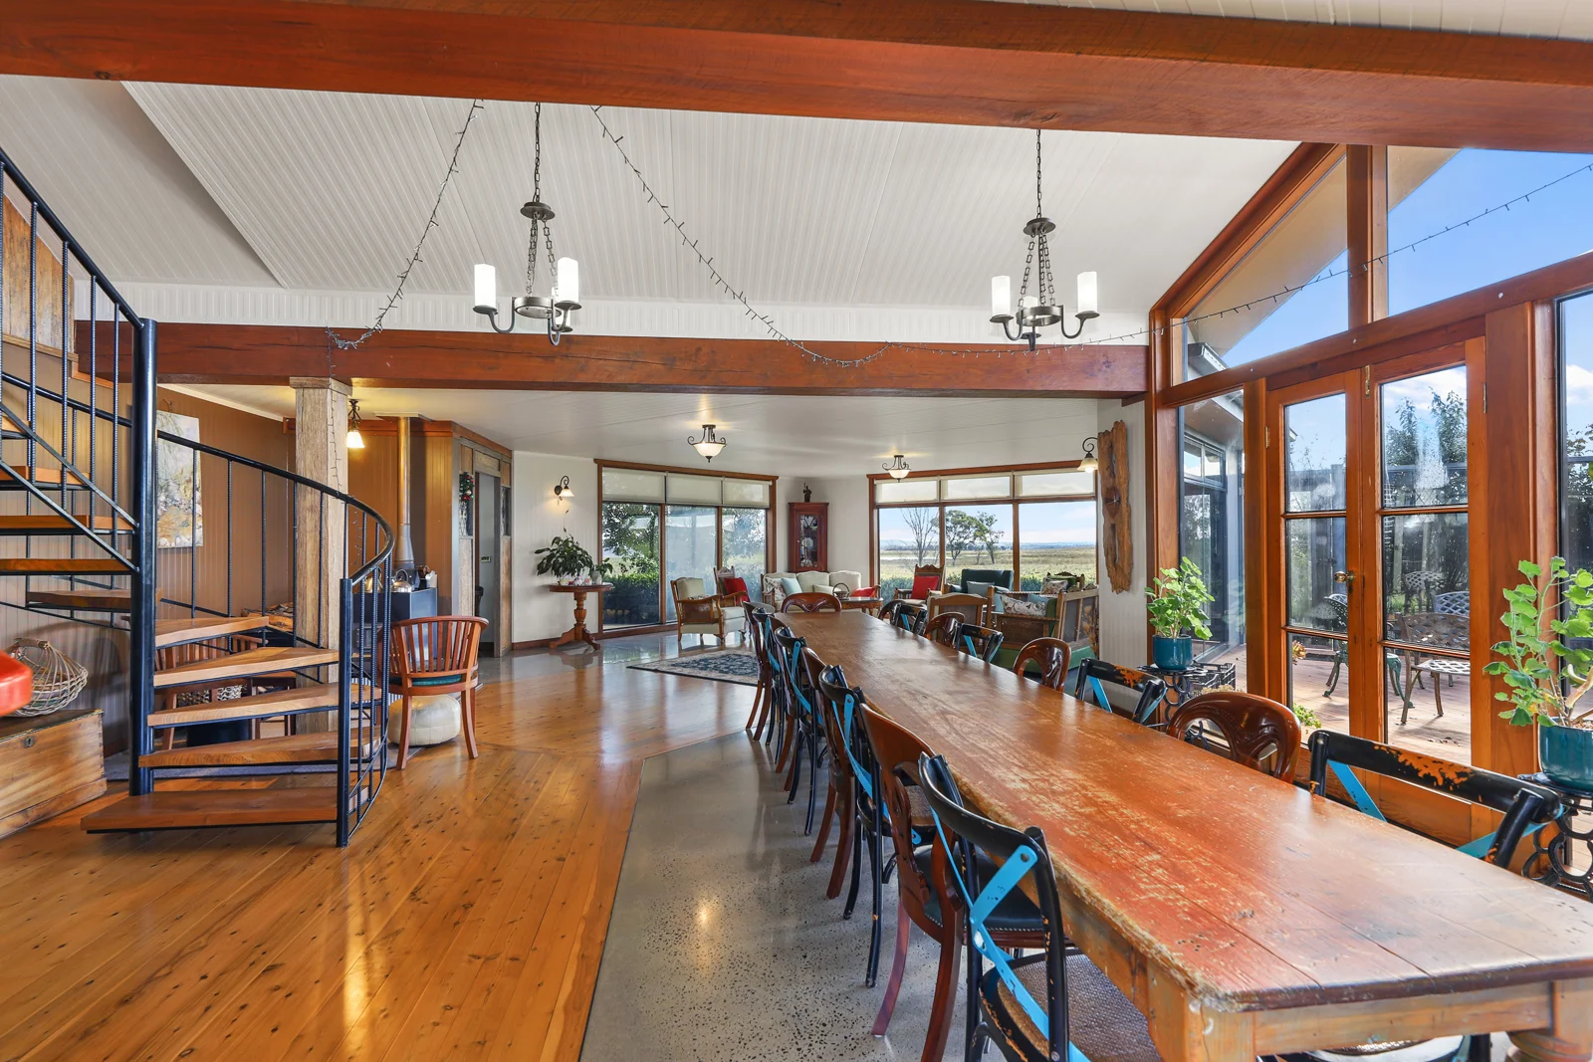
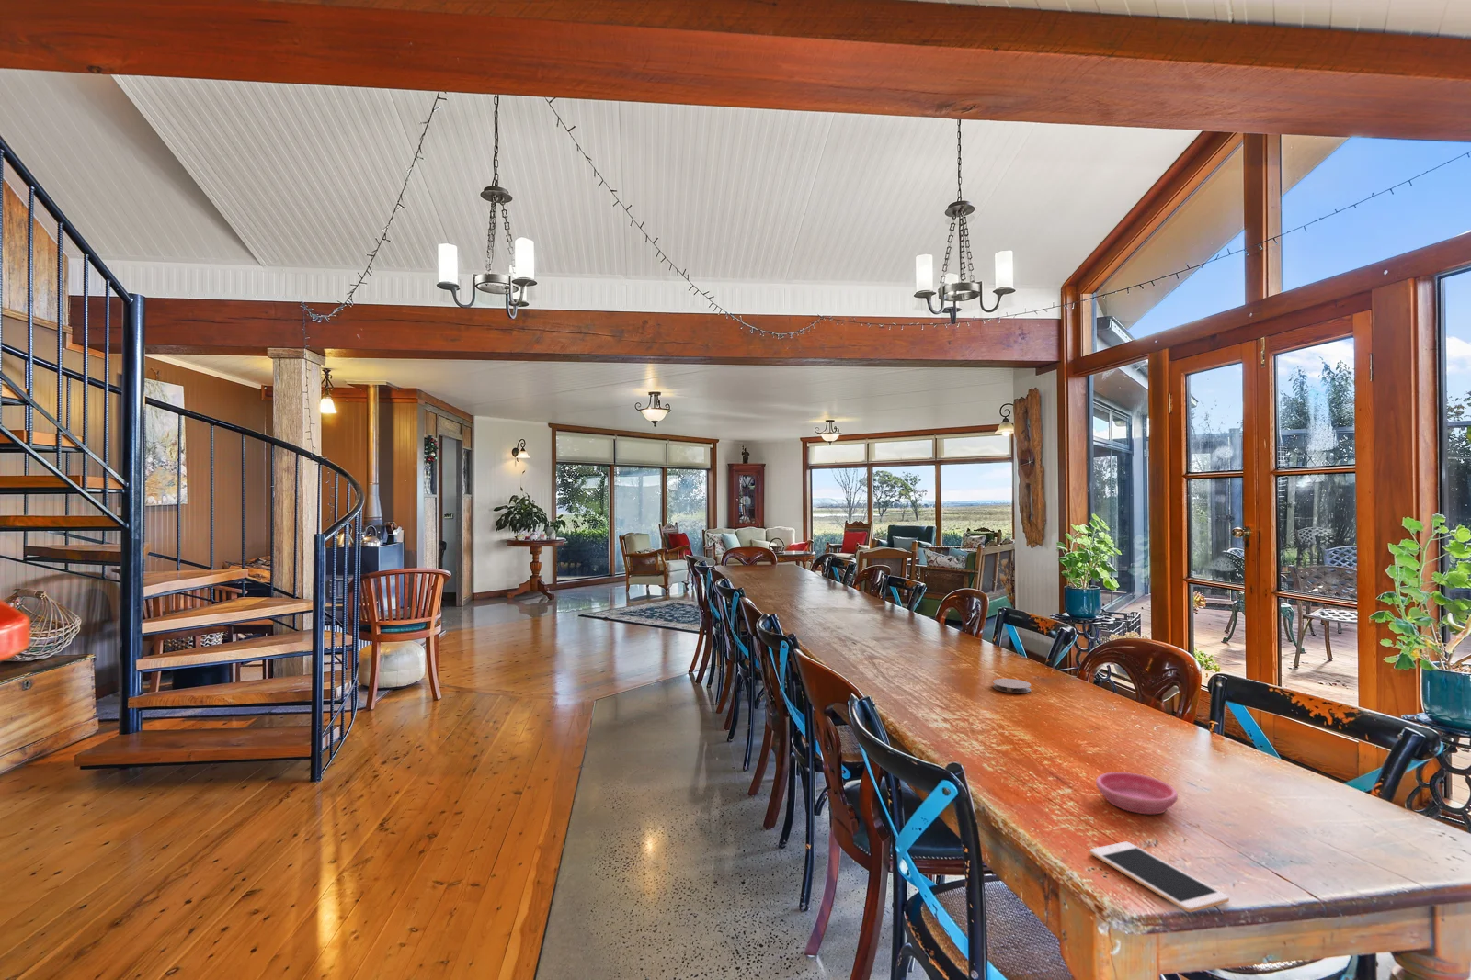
+ cell phone [1089,841,1230,913]
+ coaster [992,678,1031,695]
+ saucer [1094,771,1179,815]
